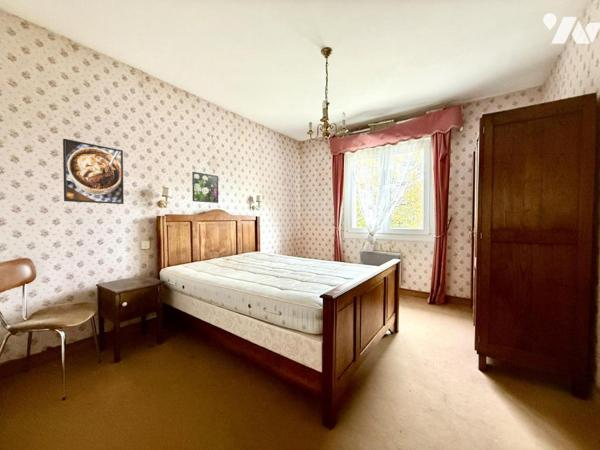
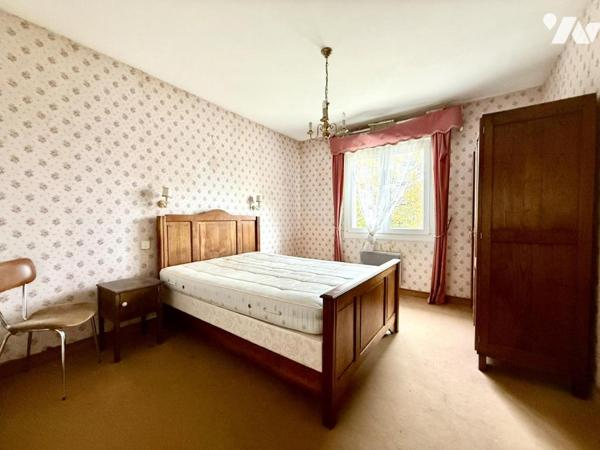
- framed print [62,138,125,205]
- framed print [191,171,219,204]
